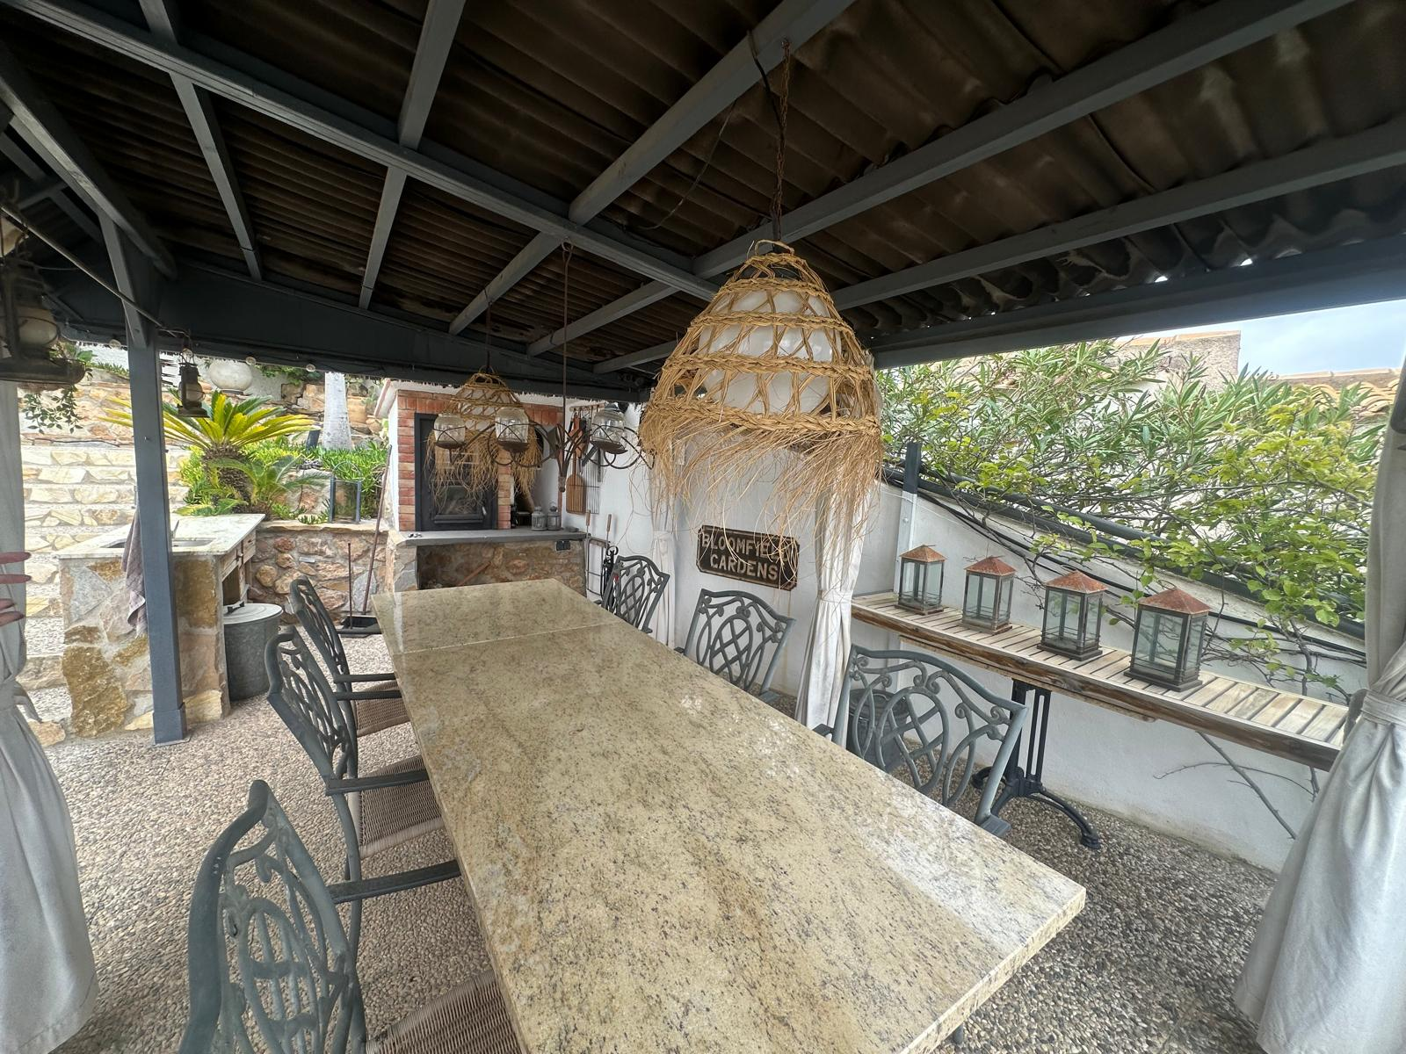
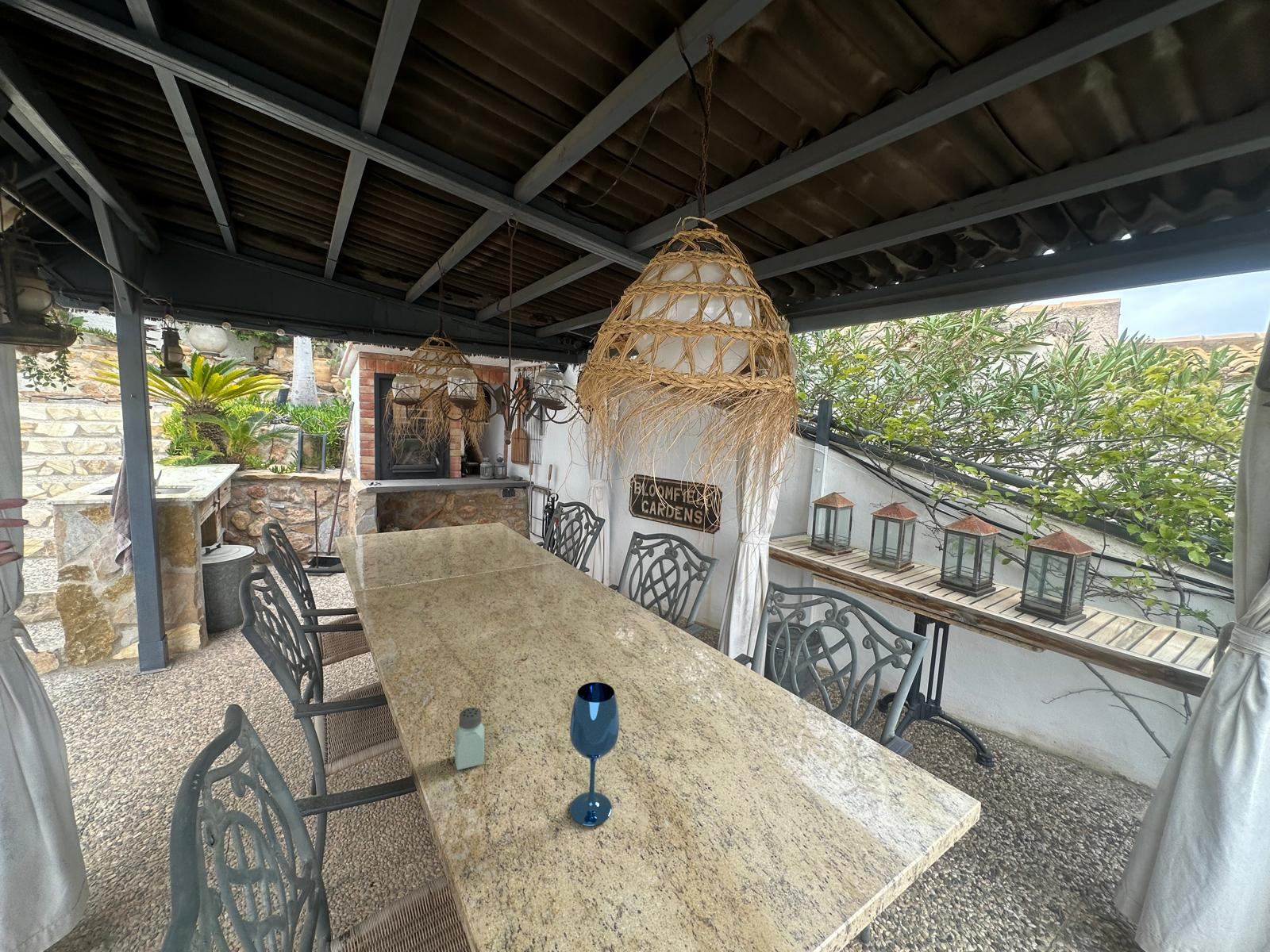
+ wineglass [569,681,620,827]
+ saltshaker [454,707,485,770]
